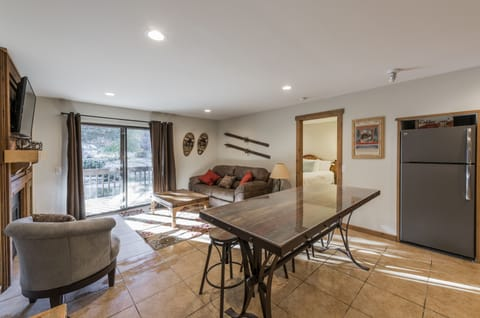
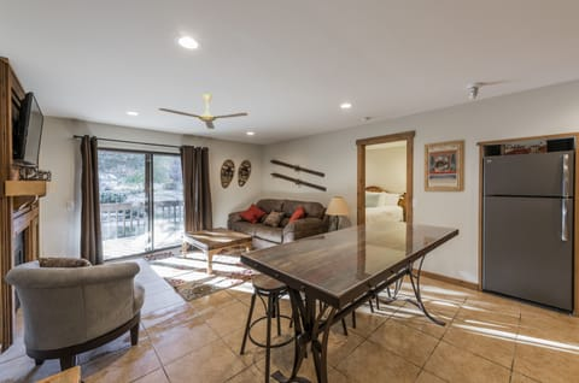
+ ceiling fan [158,93,248,130]
